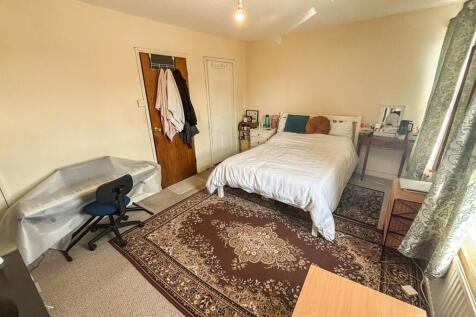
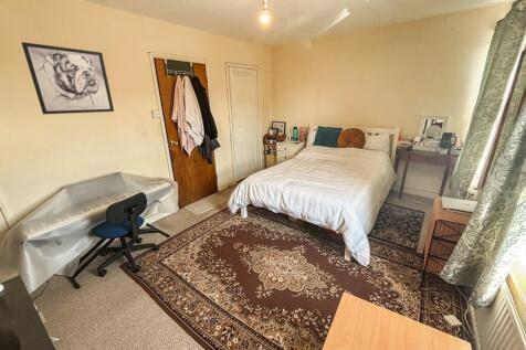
+ wall art [21,41,115,115]
